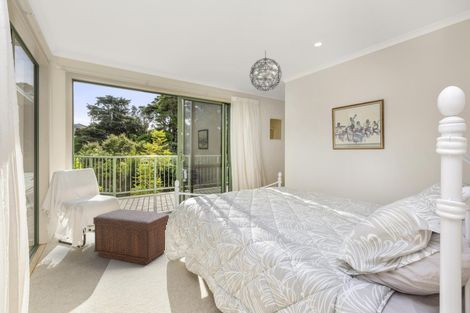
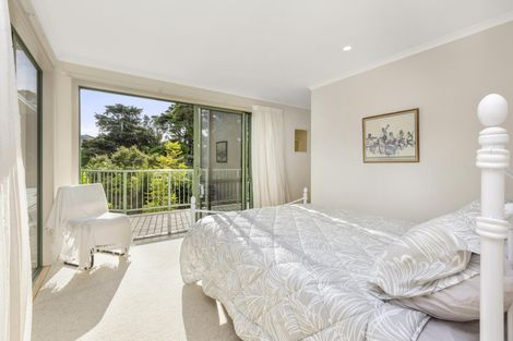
- pendant light [249,49,283,92]
- bench [92,208,170,266]
